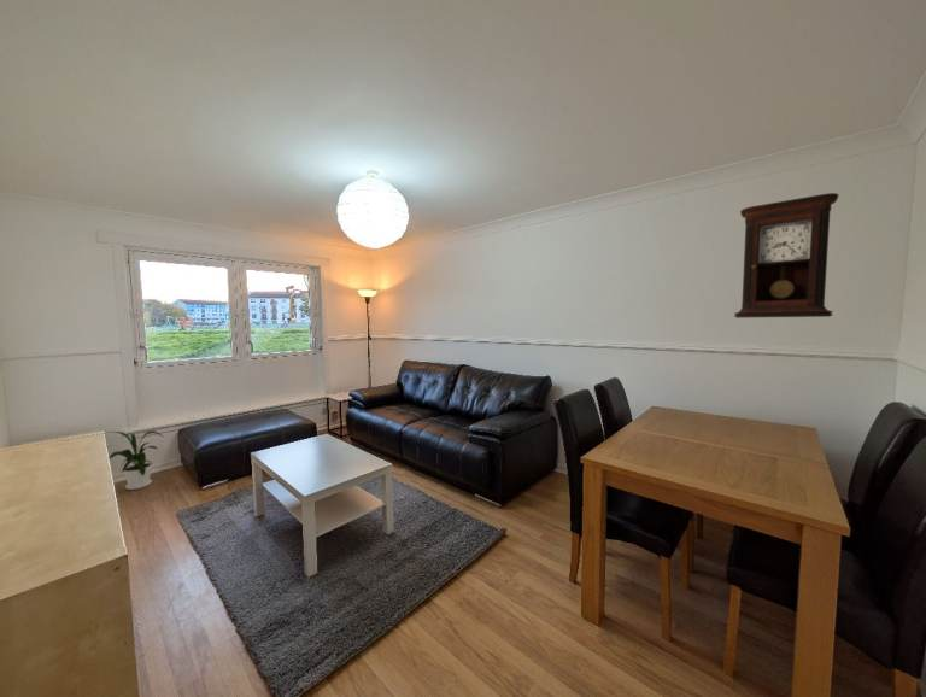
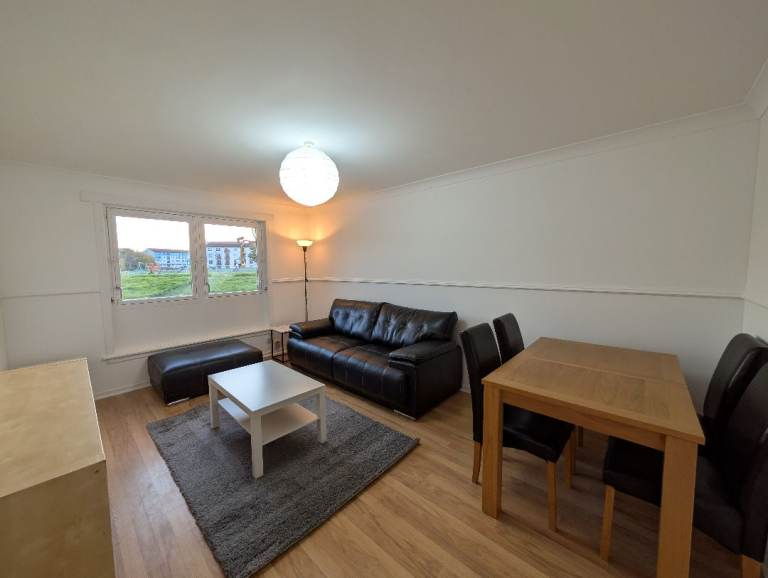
- pendulum clock [733,192,839,320]
- house plant [106,429,166,491]
